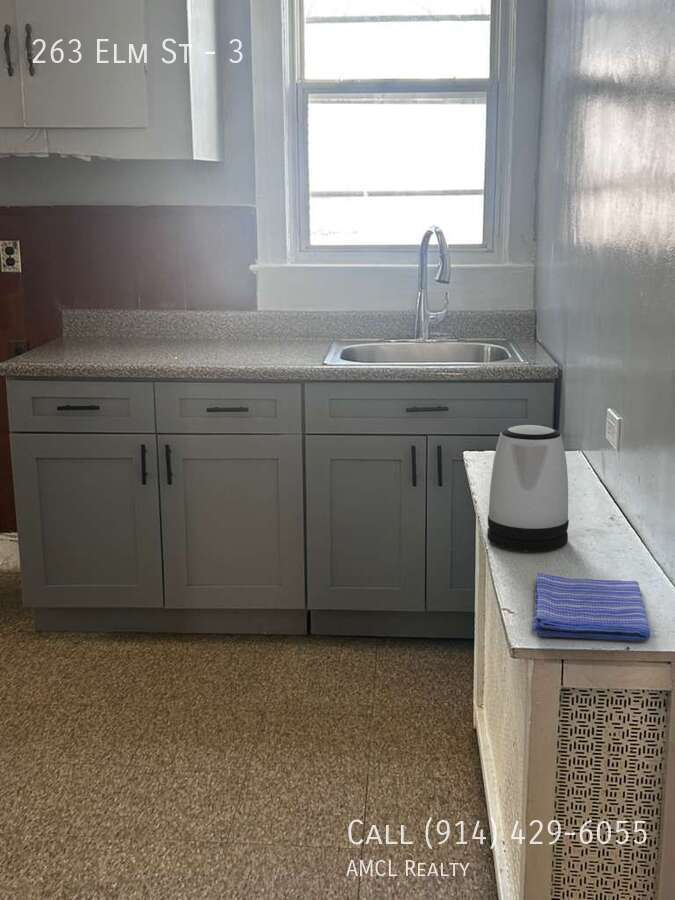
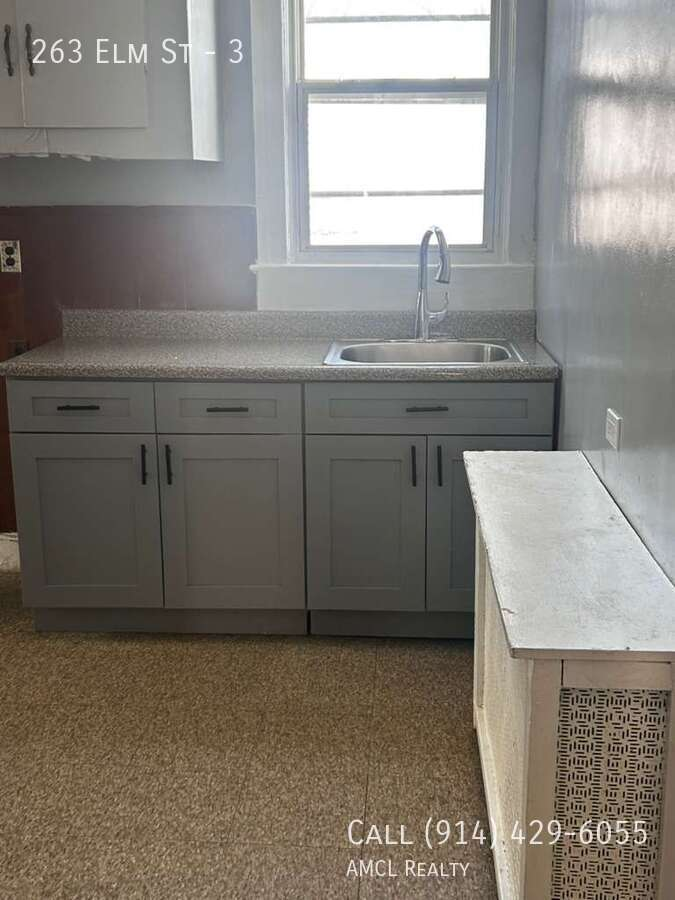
- kettle [486,423,570,552]
- dish towel [532,572,651,642]
